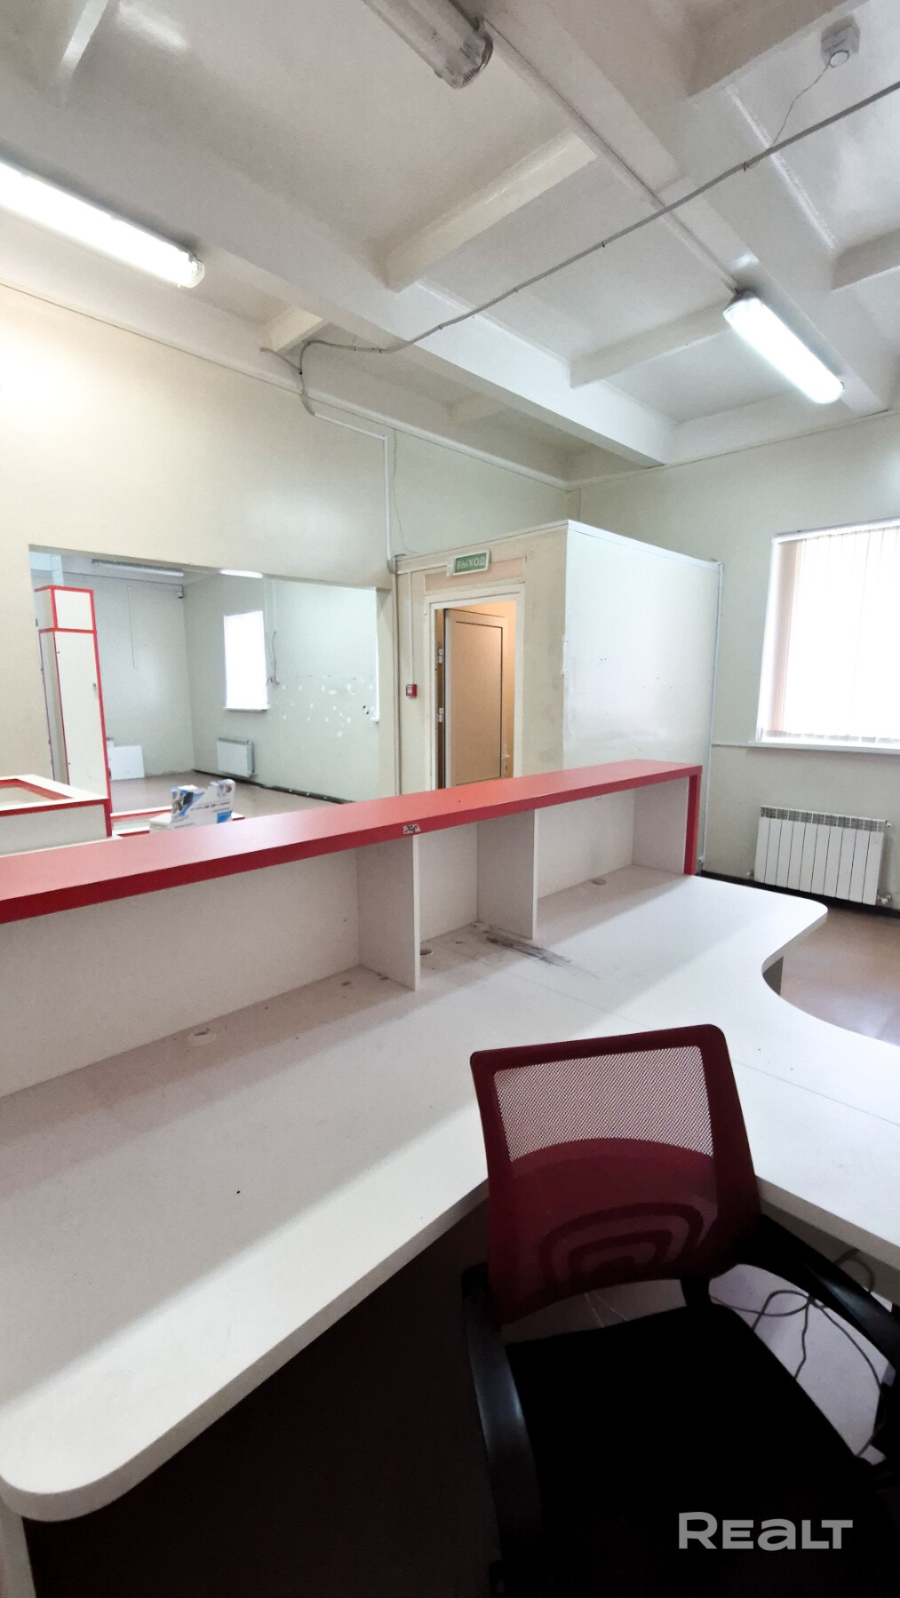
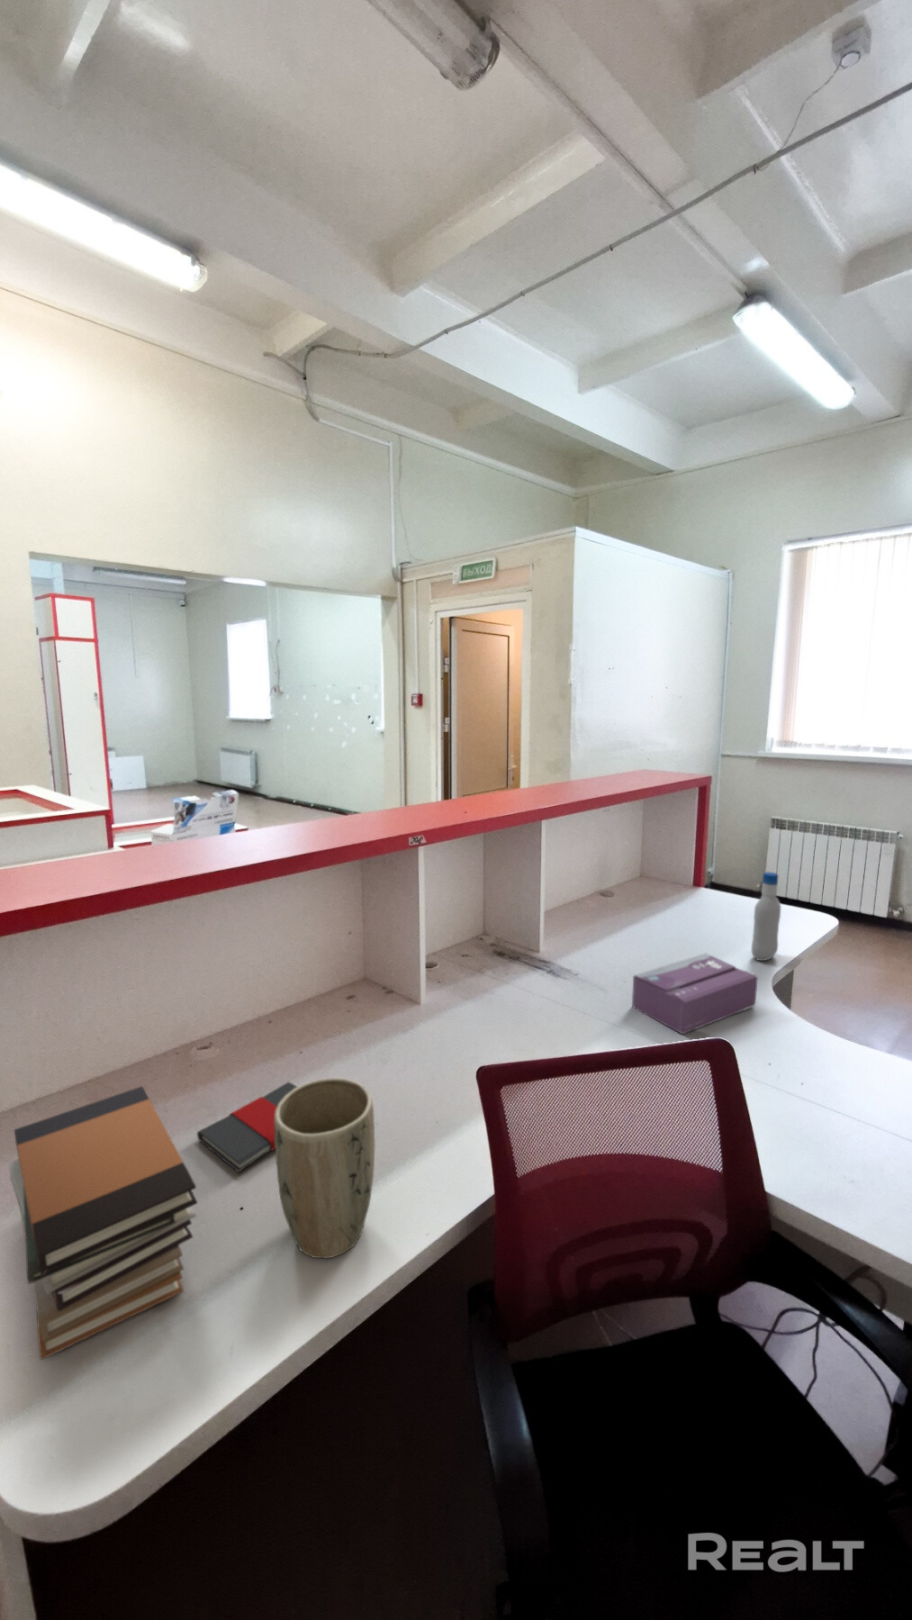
+ book stack [7,1085,198,1361]
+ bottle [751,871,782,961]
+ book [196,1080,298,1173]
+ tissue box [631,952,759,1036]
+ plant pot [275,1077,376,1258]
